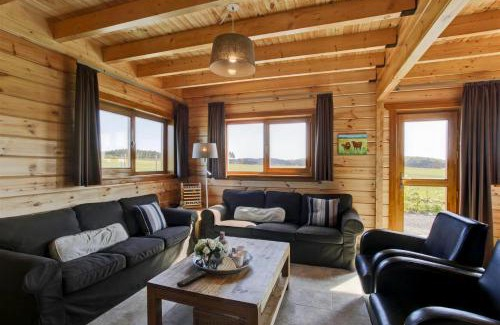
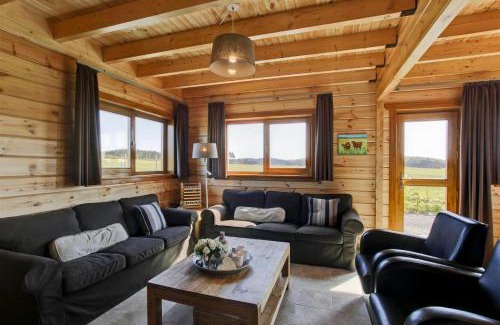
- remote control [176,270,208,288]
